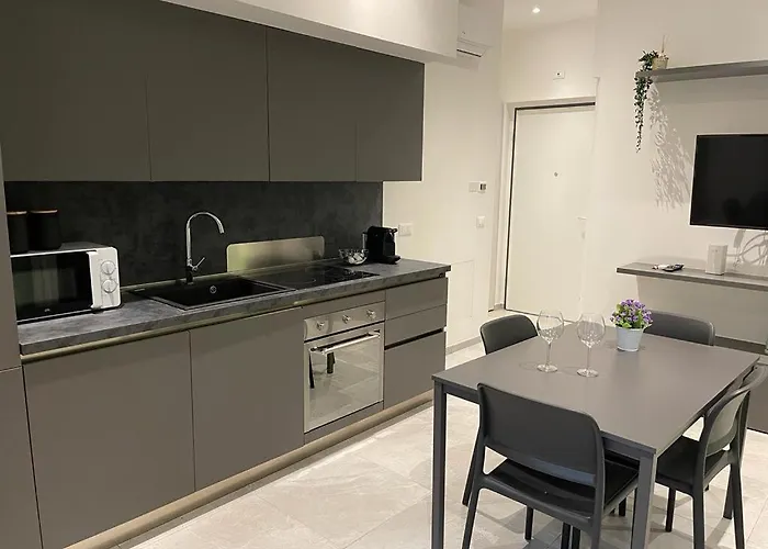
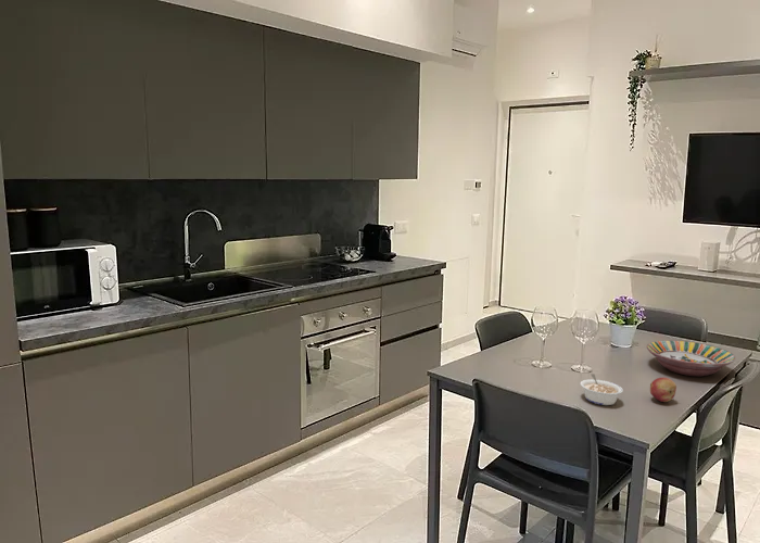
+ legume [580,372,624,406]
+ fruit [649,377,677,403]
+ serving bowl [646,340,737,378]
